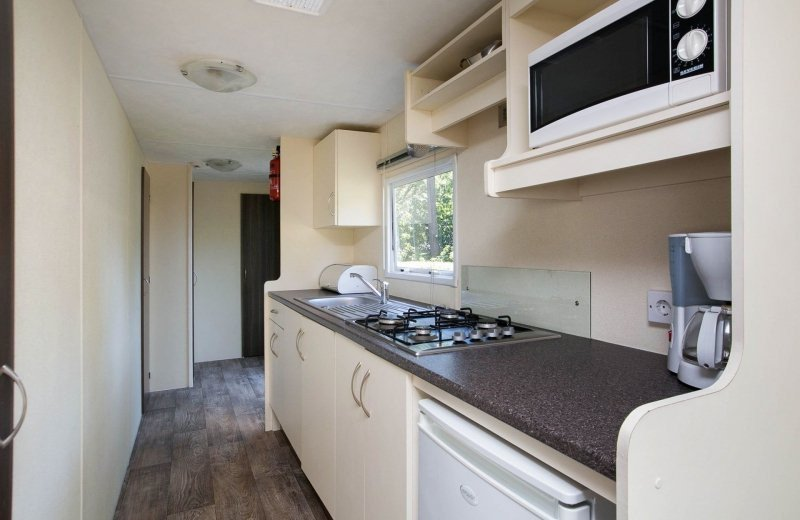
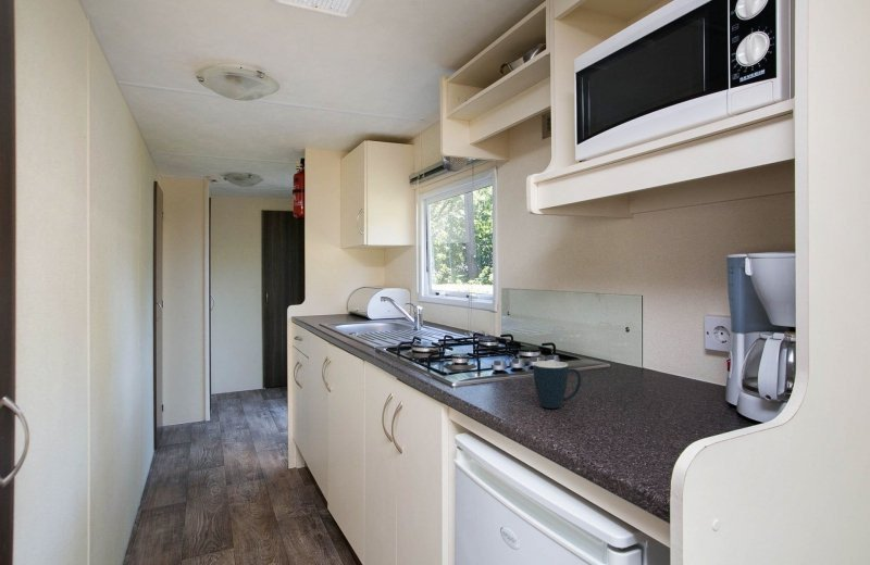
+ mug [532,360,582,410]
